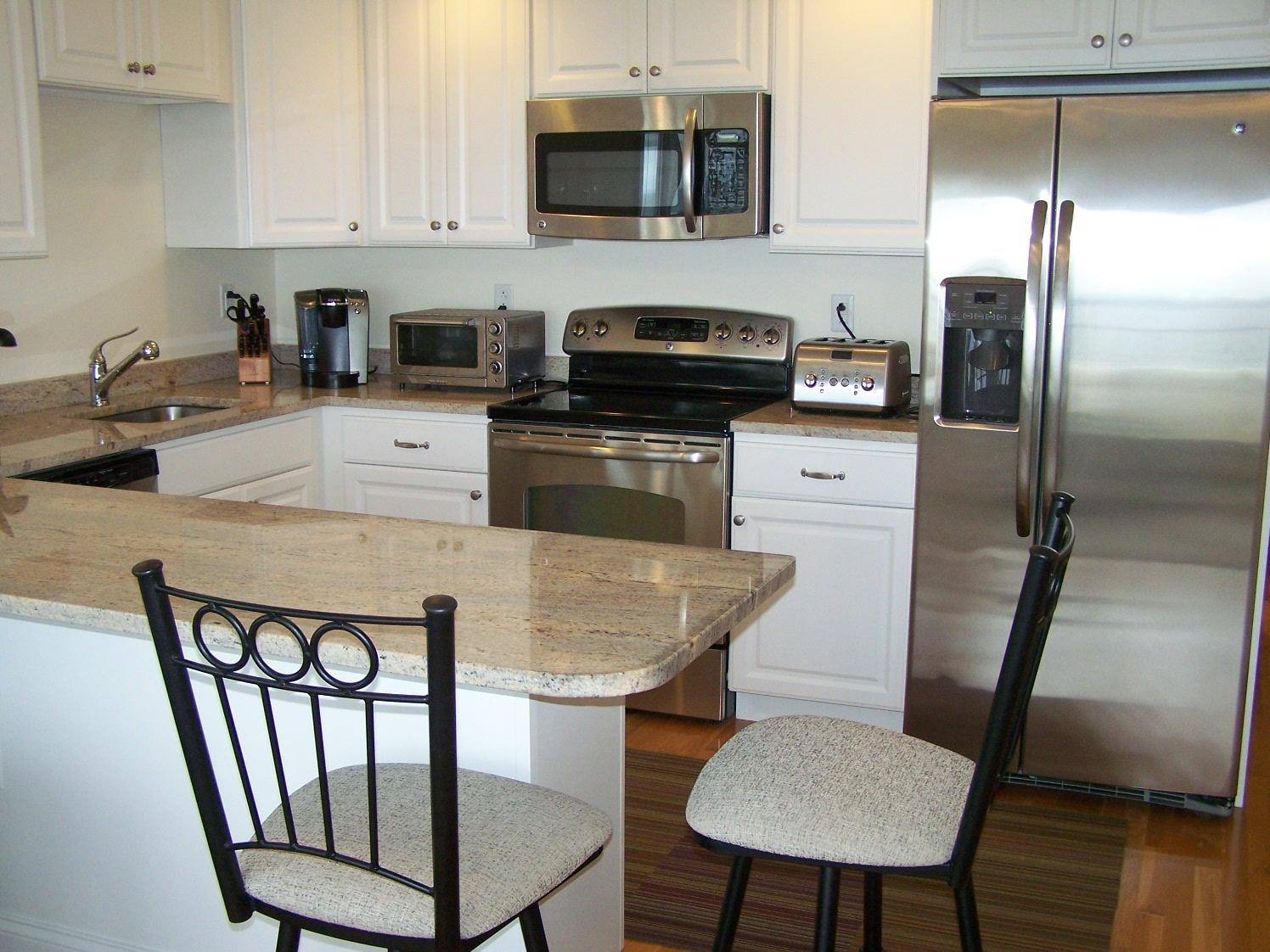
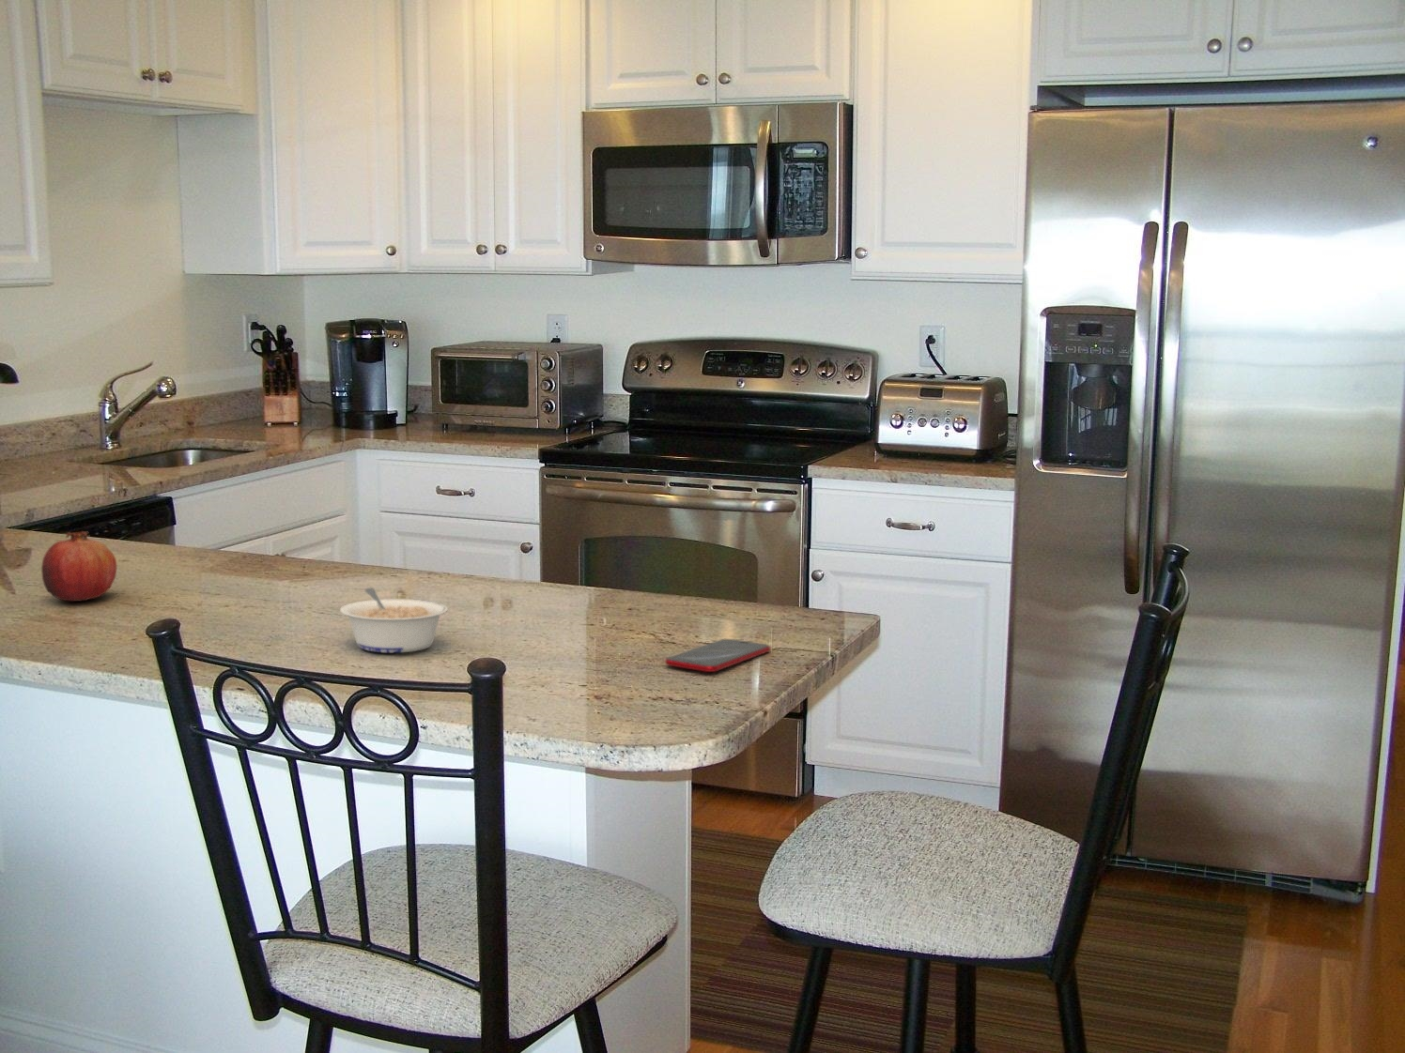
+ smartphone [664,638,771,673]
+ legume [339,586,449,654]
+ fruit [41,530,117,603]
